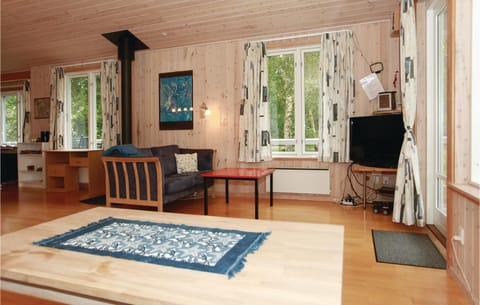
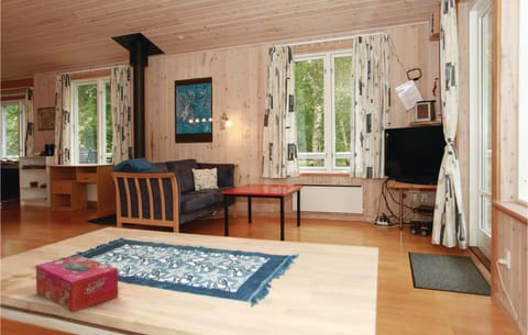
+ tissue box [35,255,119,314]
